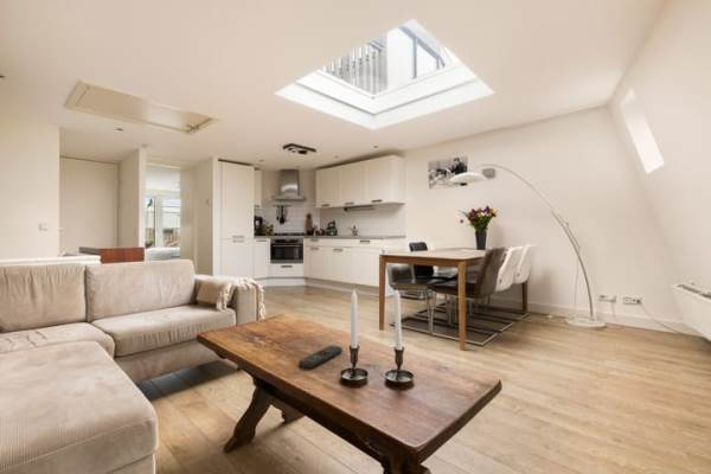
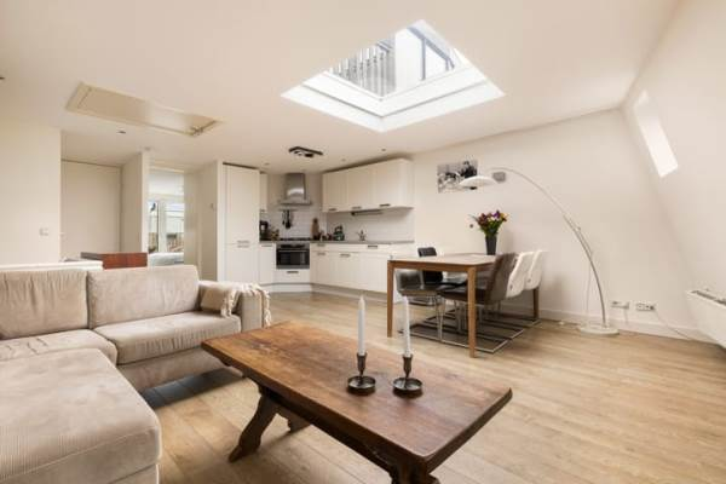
- remote control [297,345,344,370]
